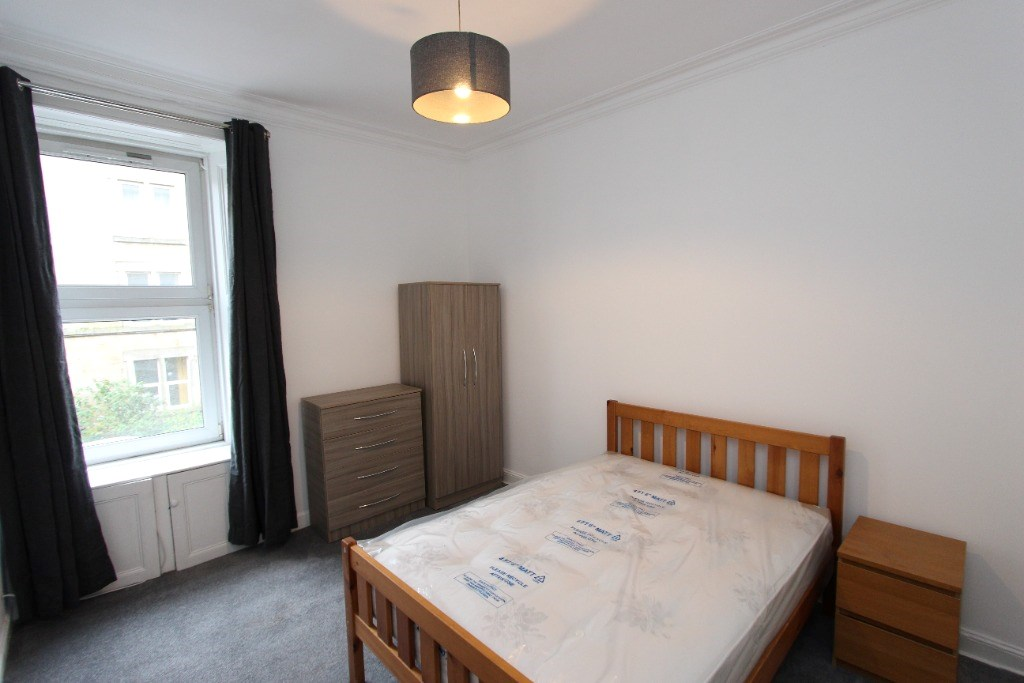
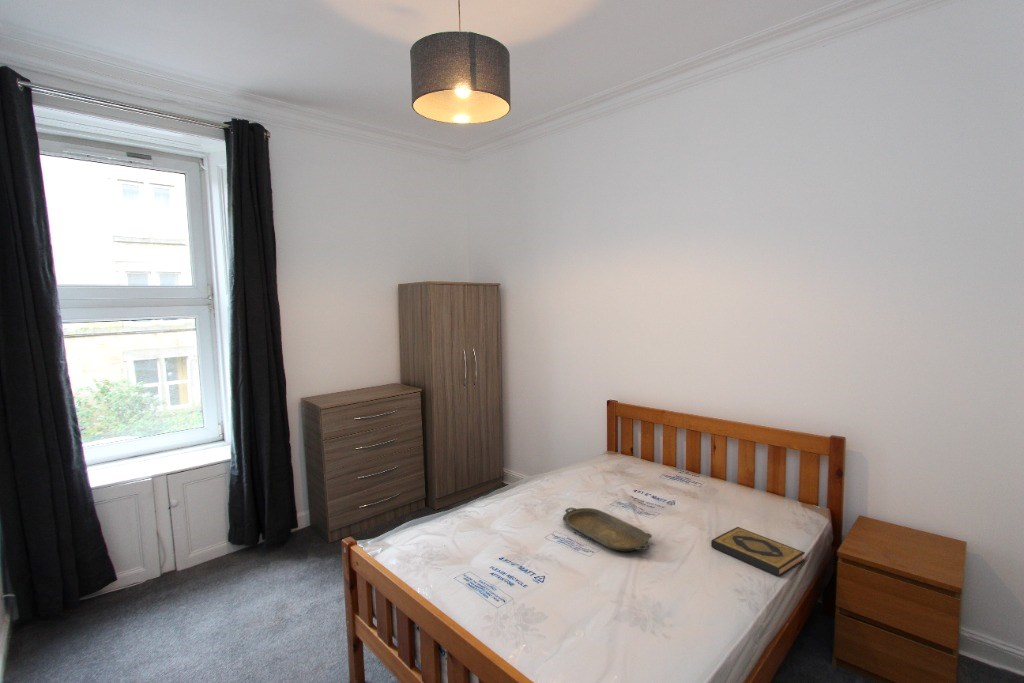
+ serving tray [562,507,653,553]
+ hardback book [710,526,806,577]
